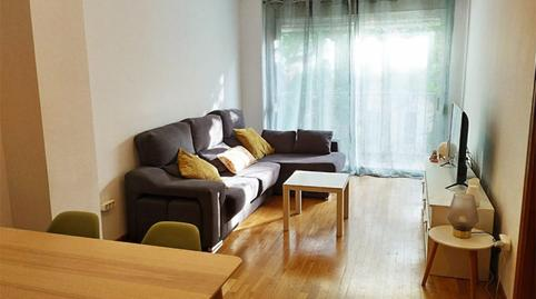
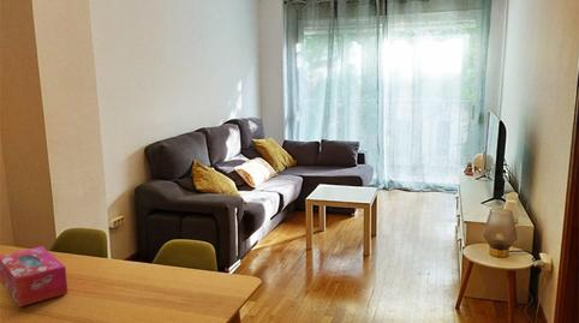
+ tissue box [0,245,68,309]
